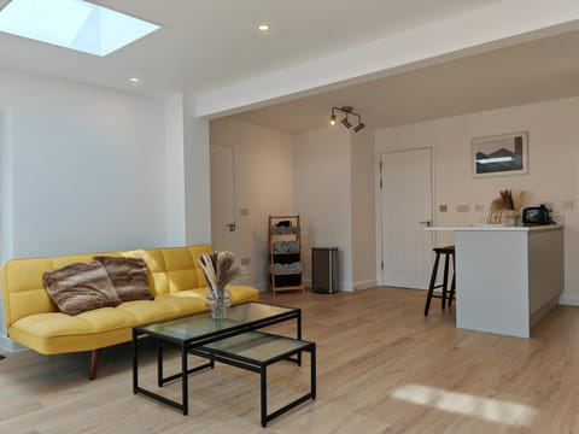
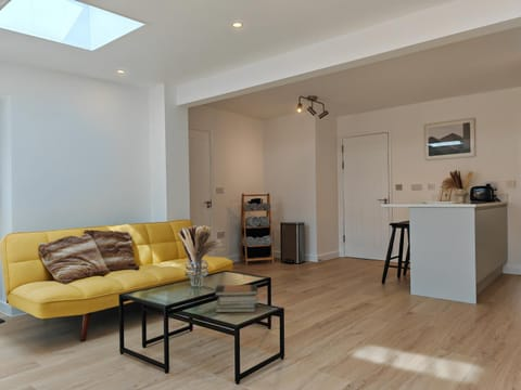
+ book stack [214,284,259,313]
